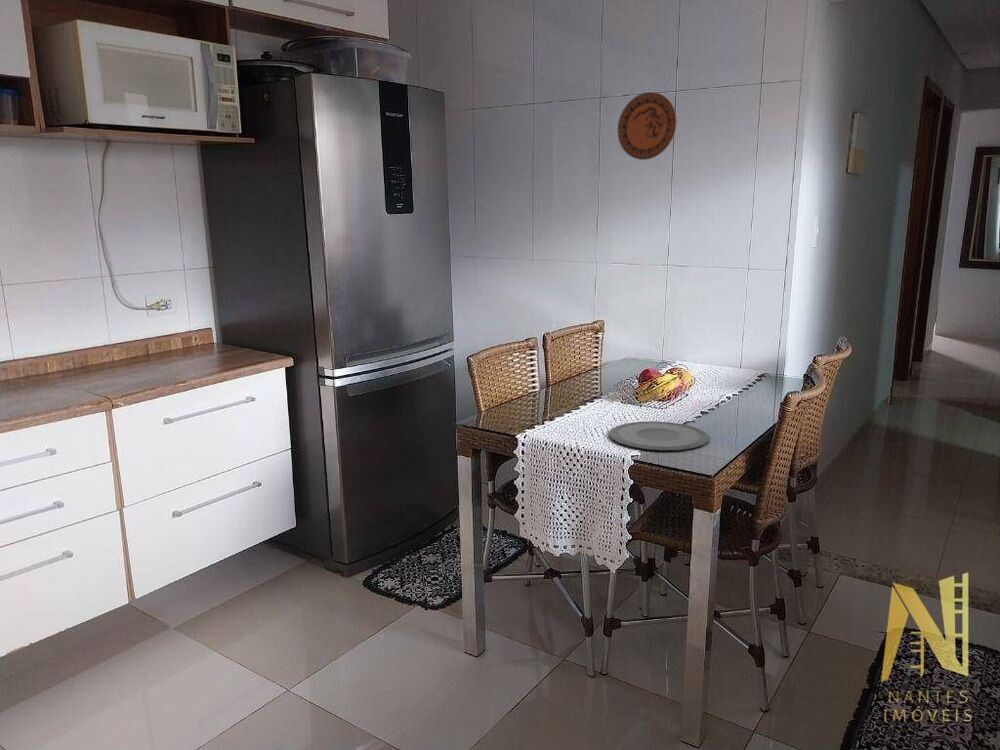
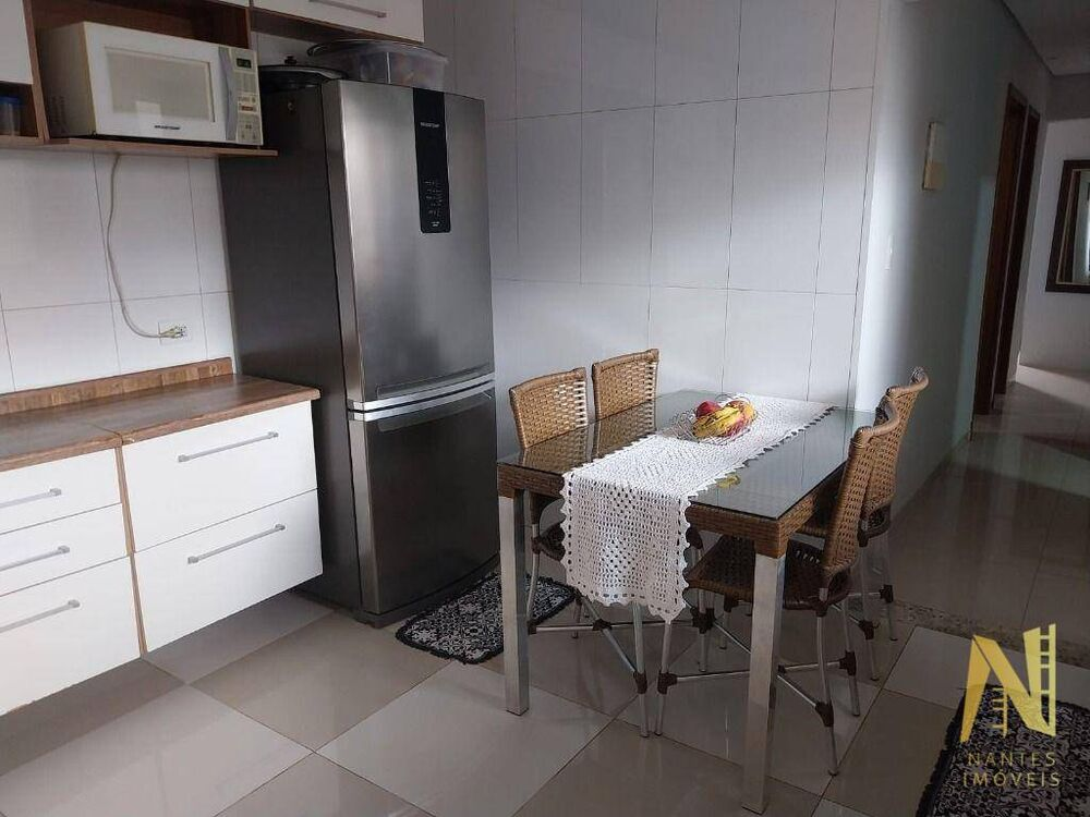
- plate [608,420,710,452]
- decorative plate [617,91,678,161]
